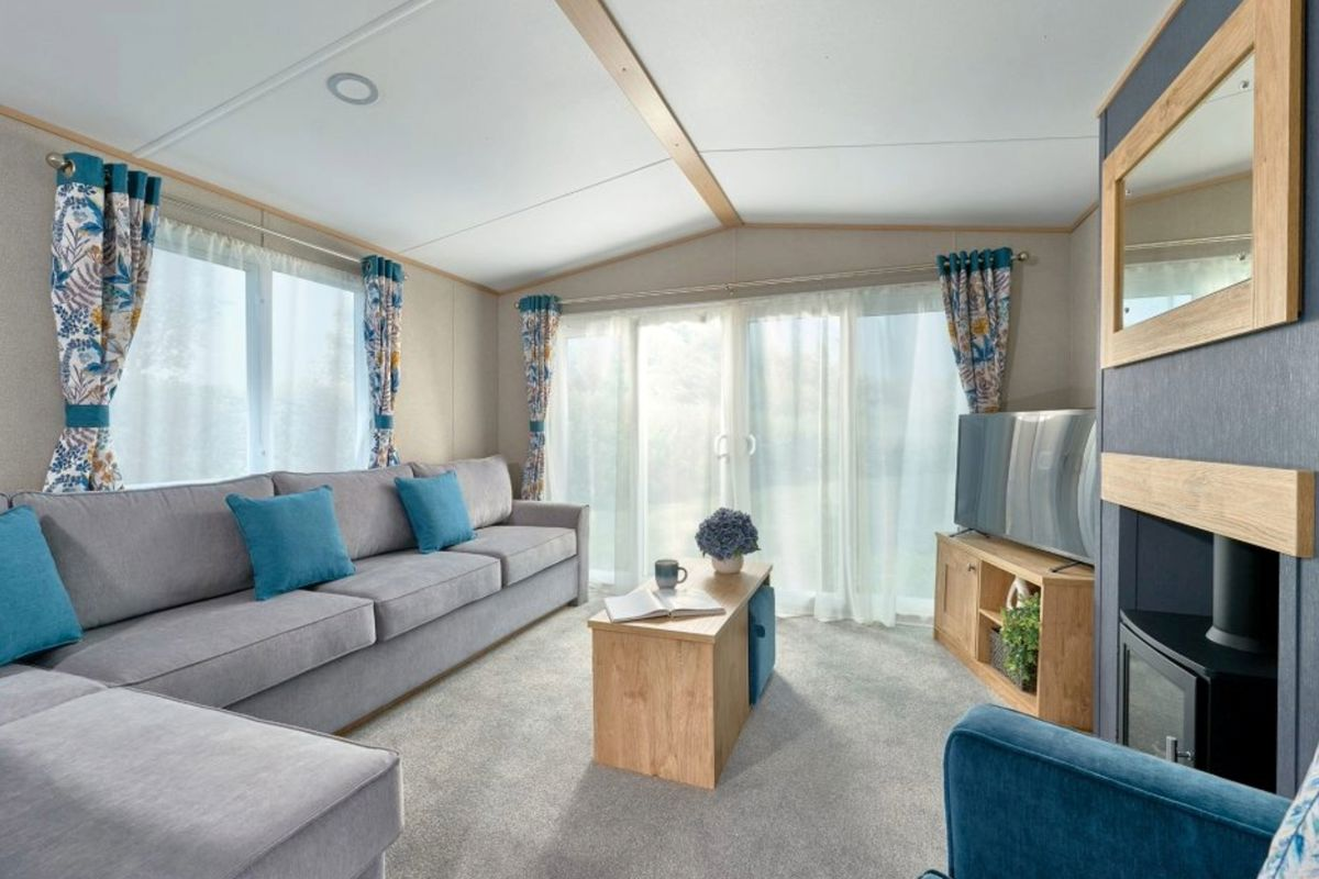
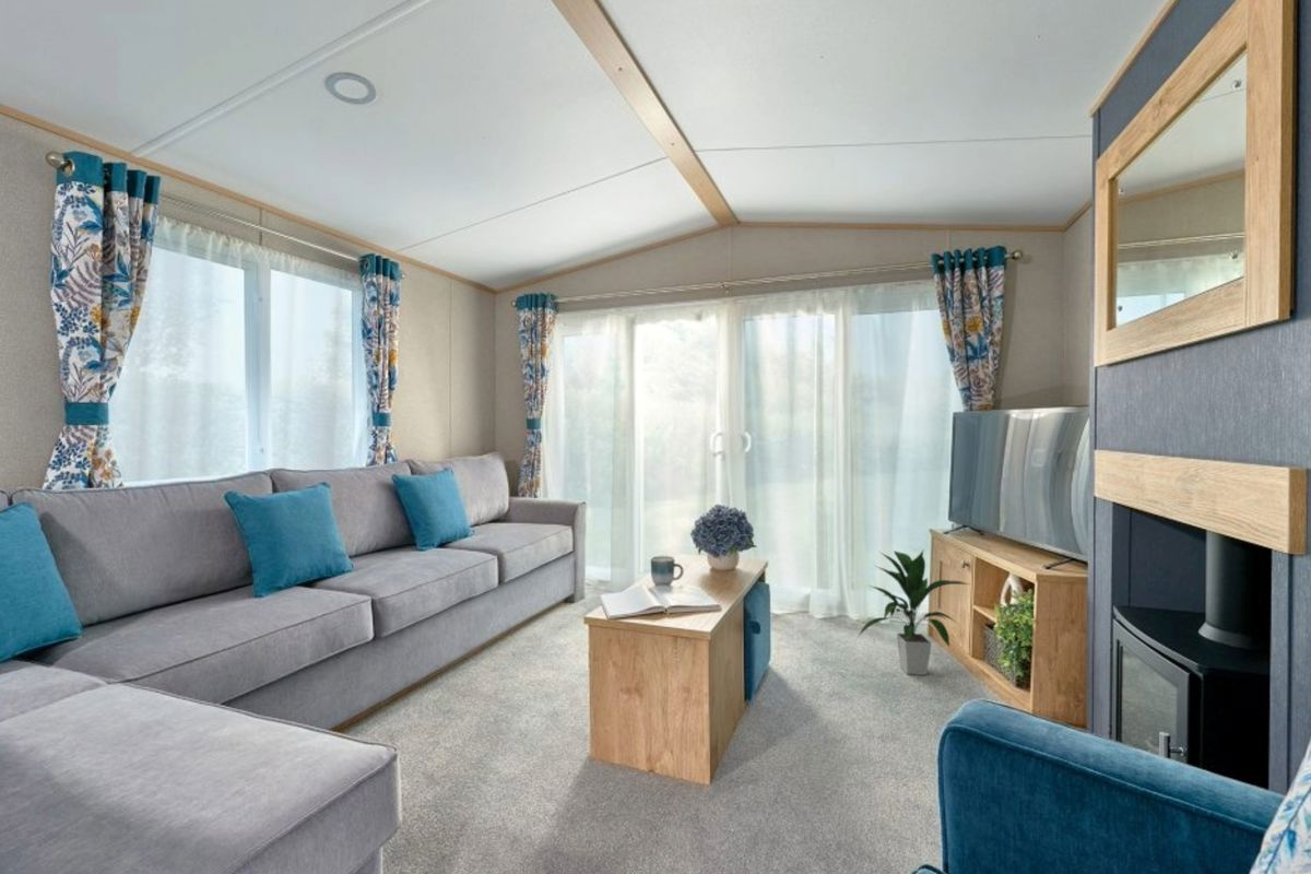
+ indoor plant [857,550,970,676]
